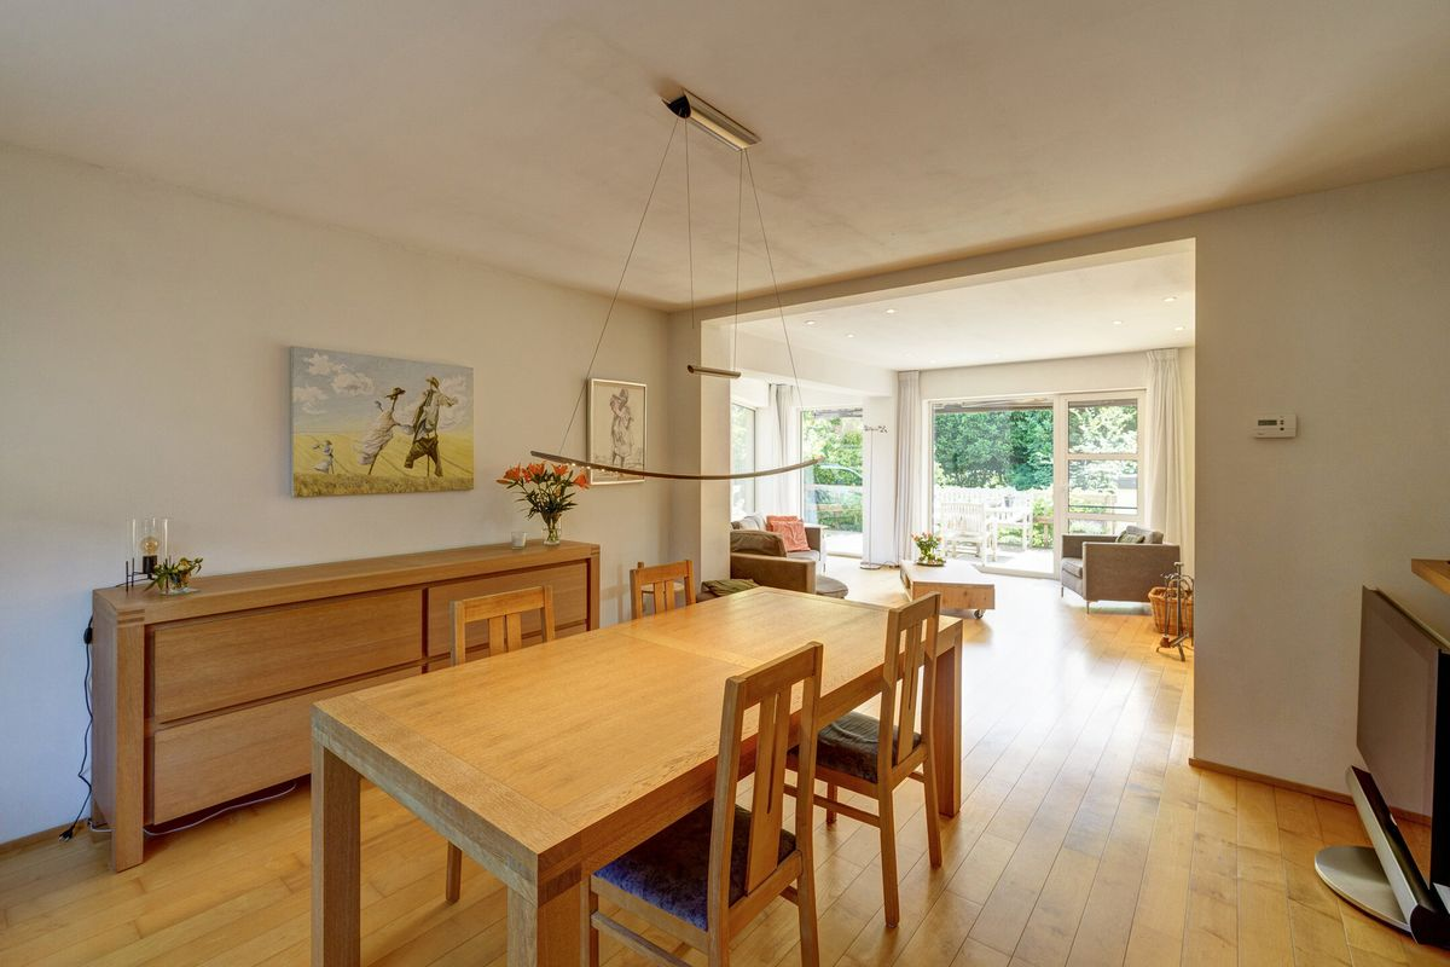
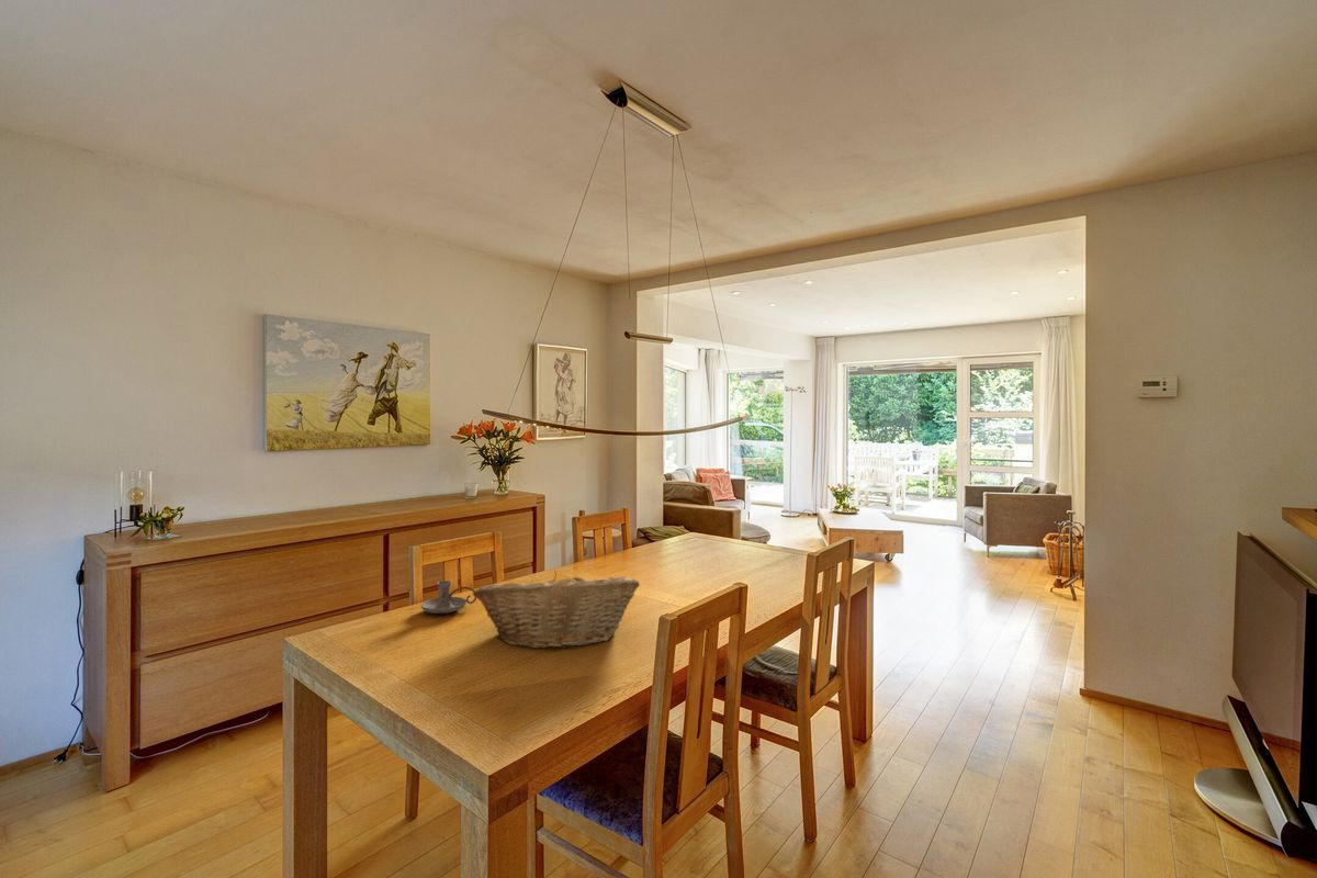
+ fruit basket [472,570,641,650]
+ candle holder [420,579,477,615]
